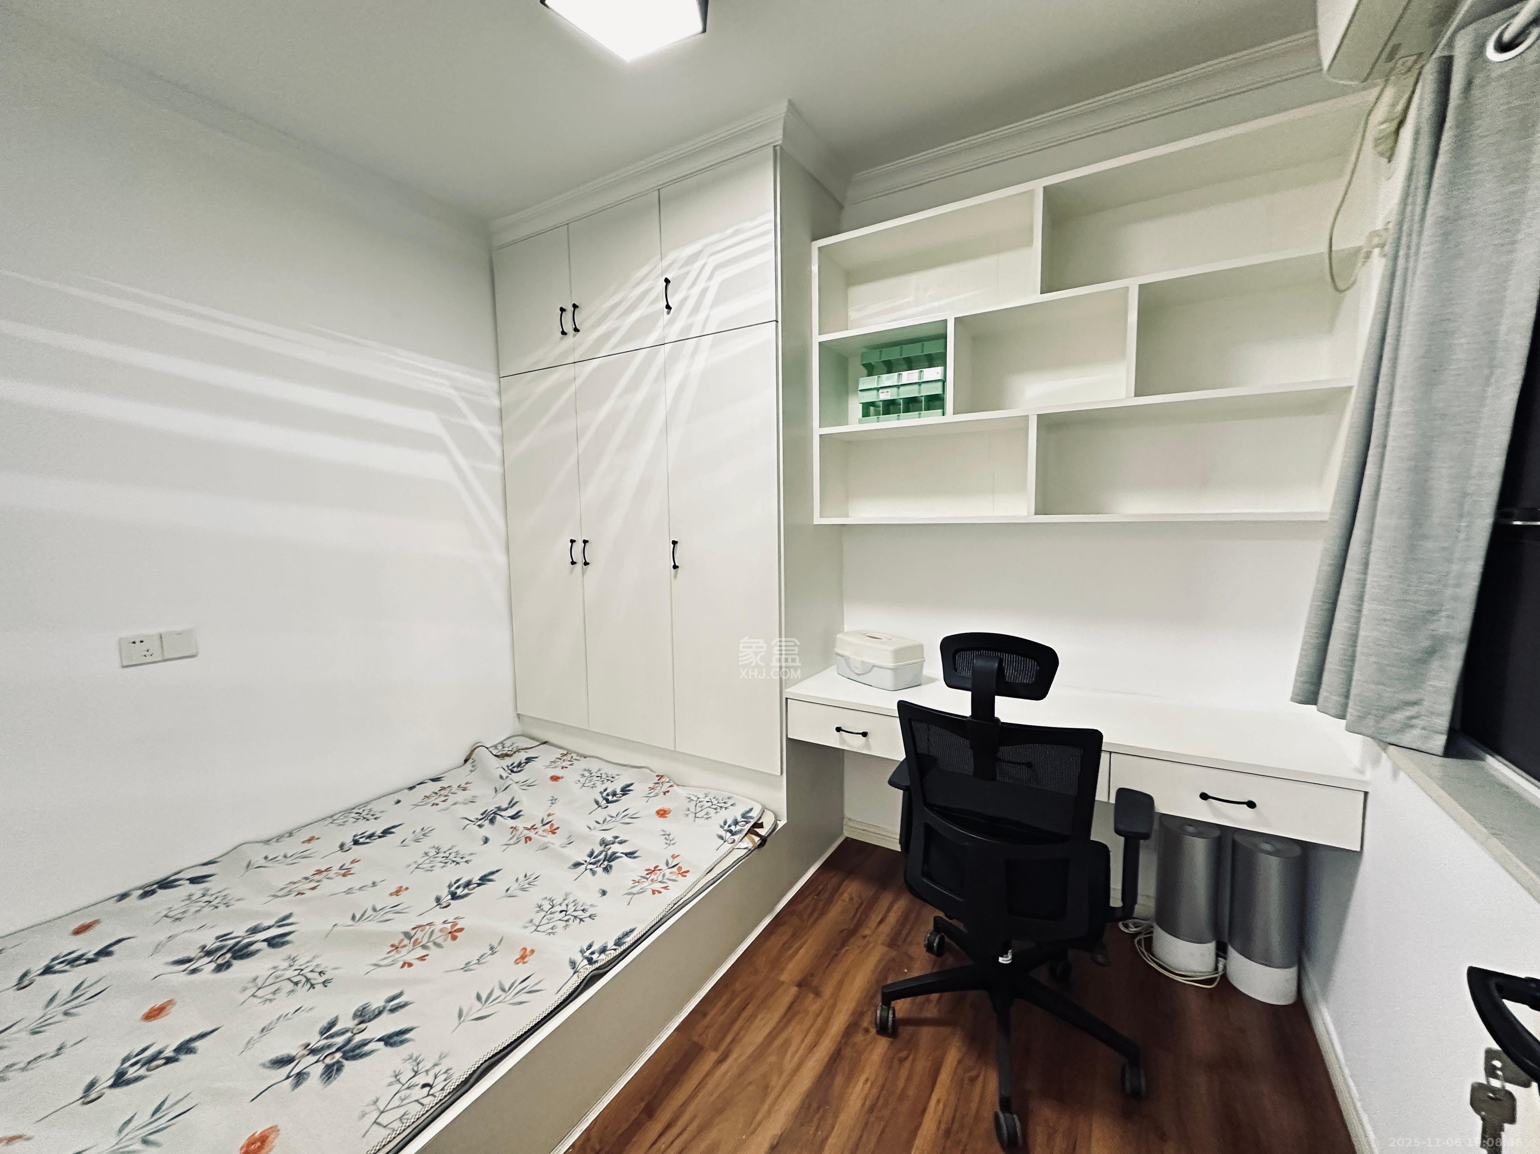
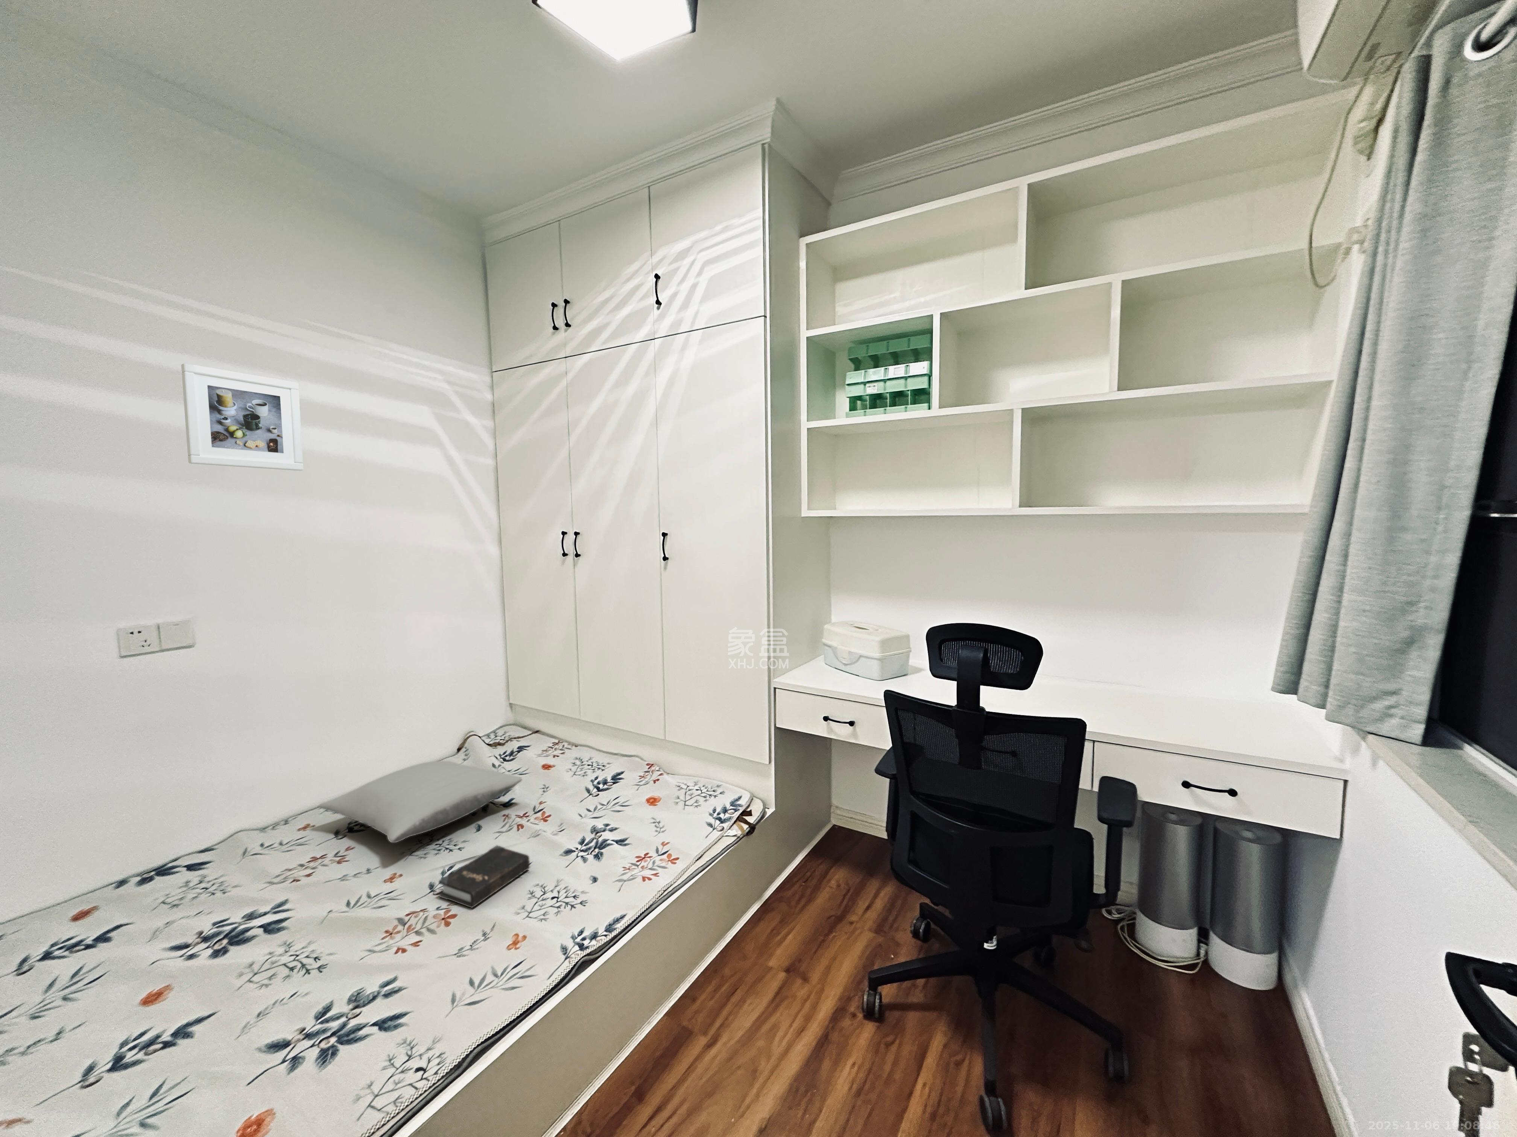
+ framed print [182,363,303,471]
+ hardback book [438,844,530,909]
+ pillow [318,761,523,843]
